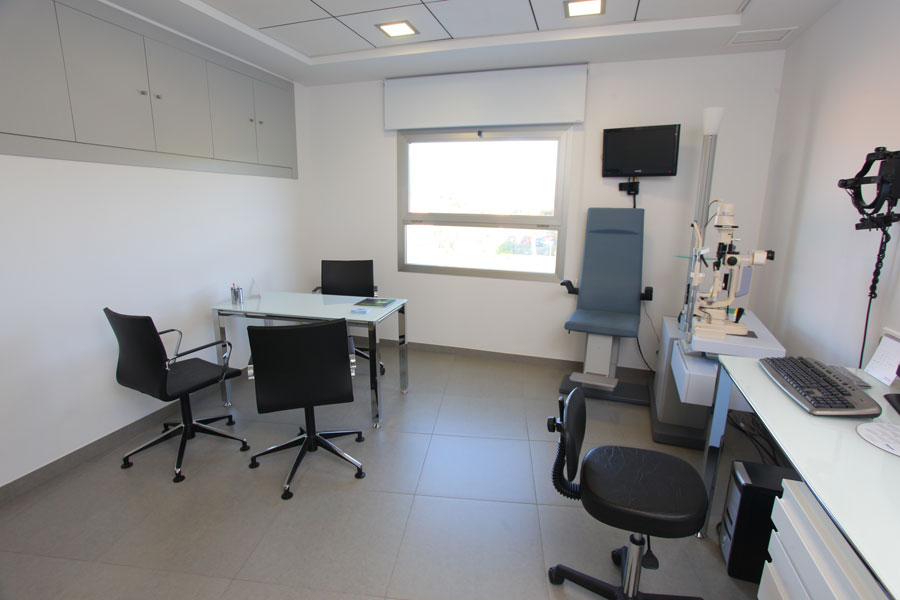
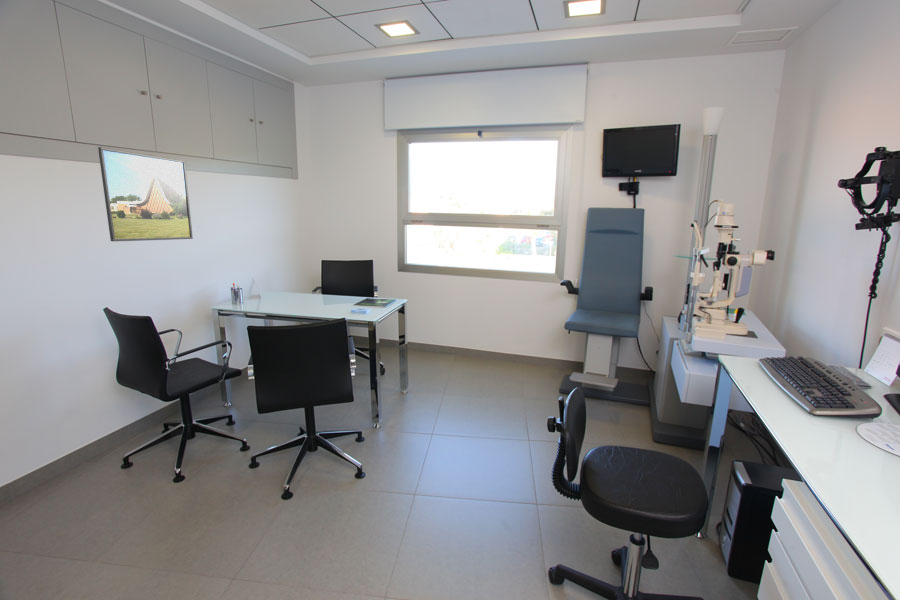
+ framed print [97,146,194,242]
